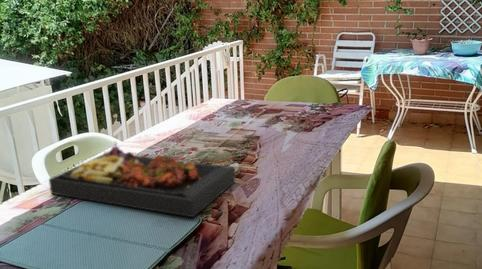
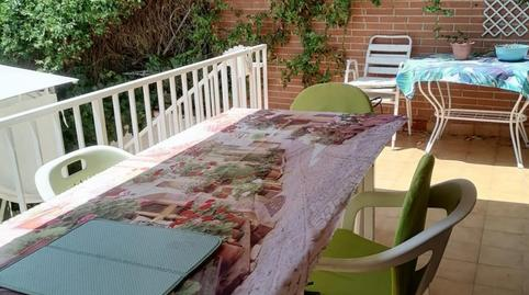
- food platter [48,141,236,218]
